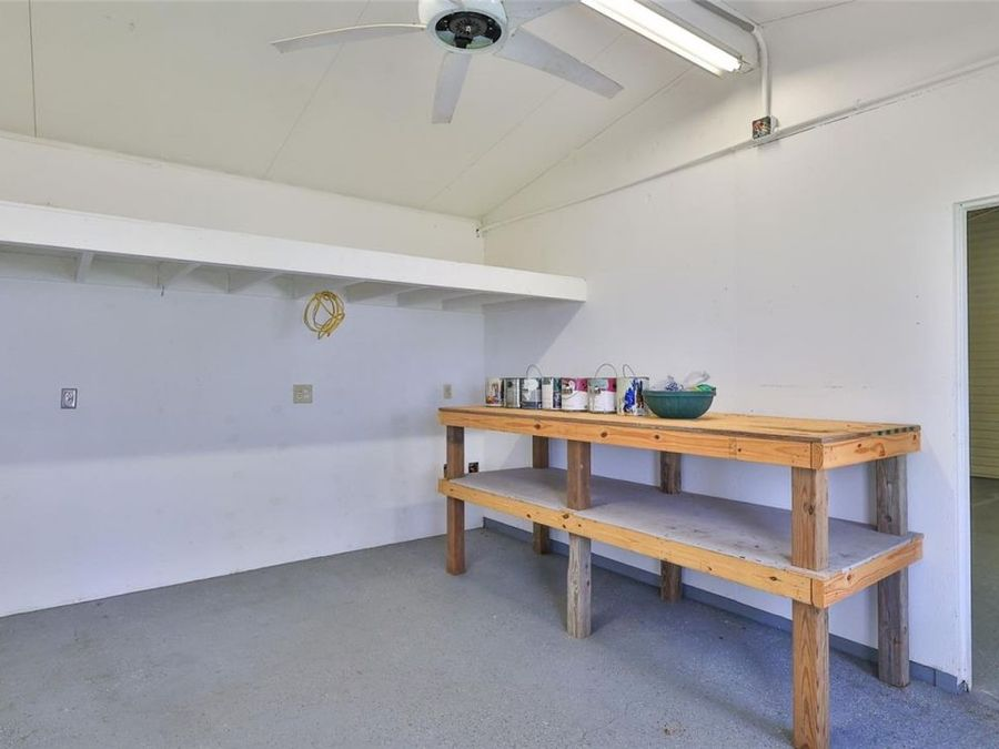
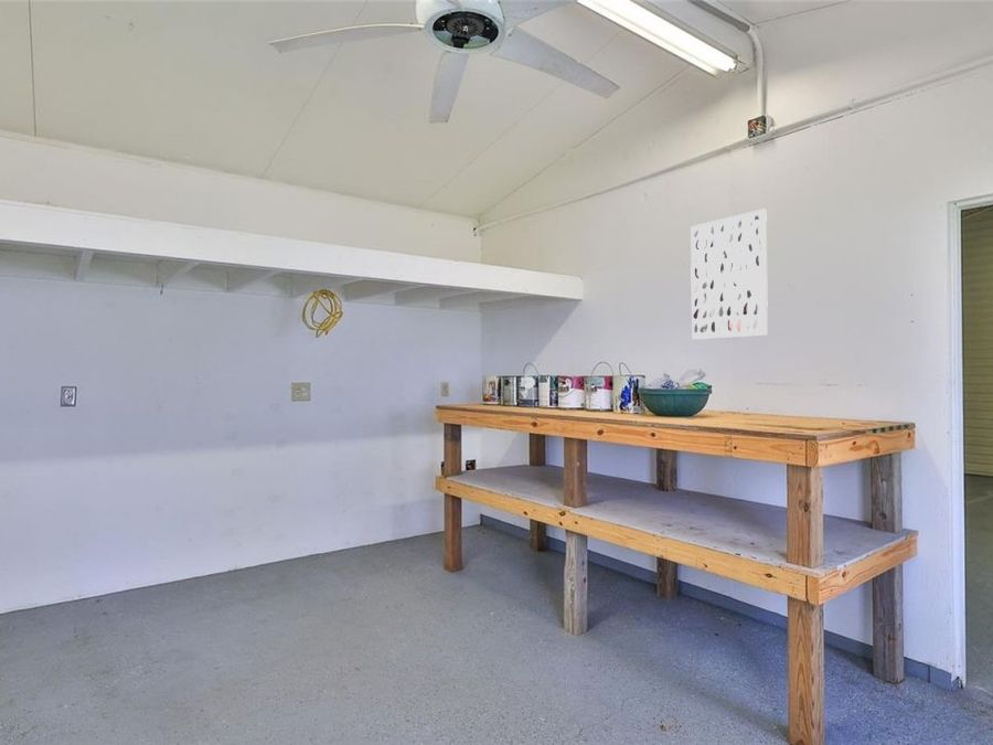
+ wall art [690,207,769,341]
